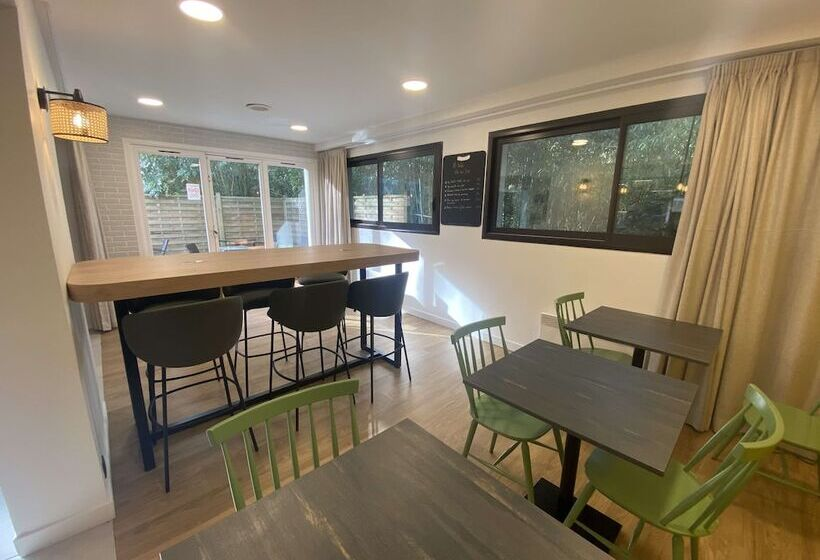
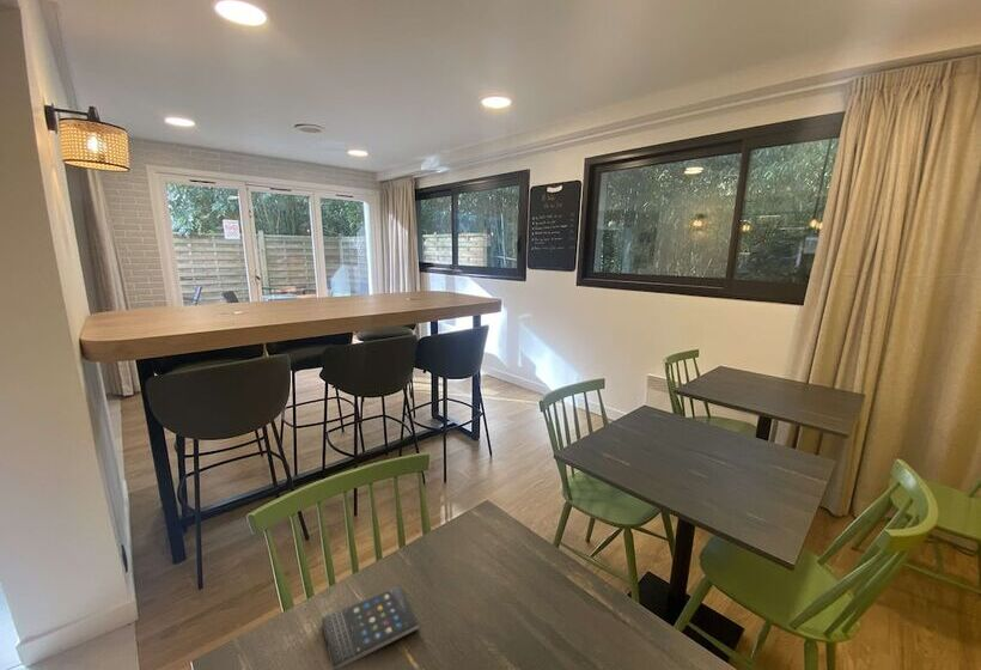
+ smartphone [321,584,420,670]
